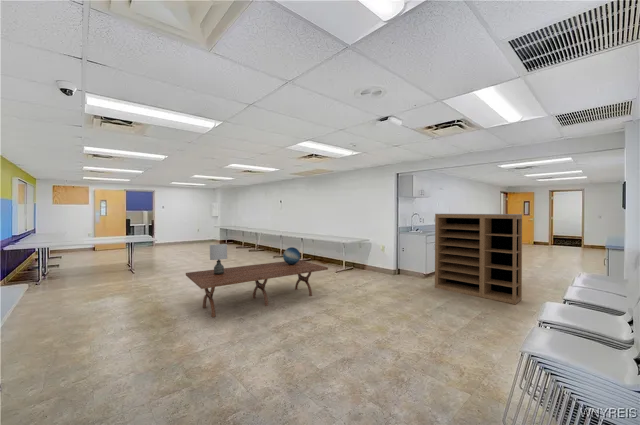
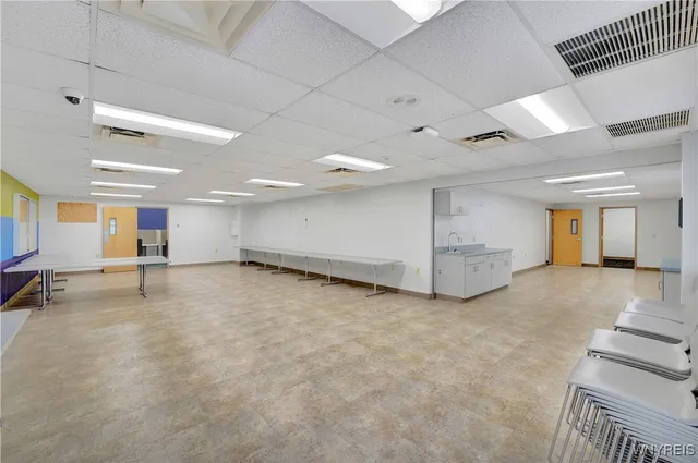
- decorative globe [282,246,301,265]
- dining table [185,259,329,318]
- lamp [209,243,228,274]
- shelving unit [434,213,523,305]
